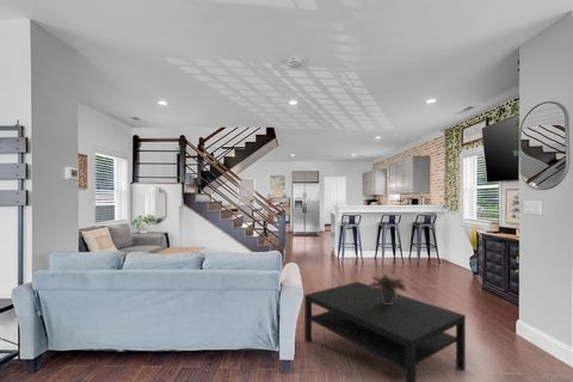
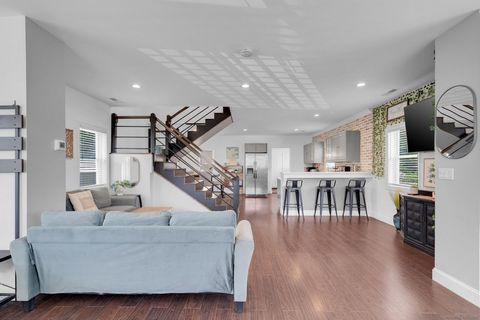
- potted plant [369,273,408,304]
- coffee table [303,281,467,382]
